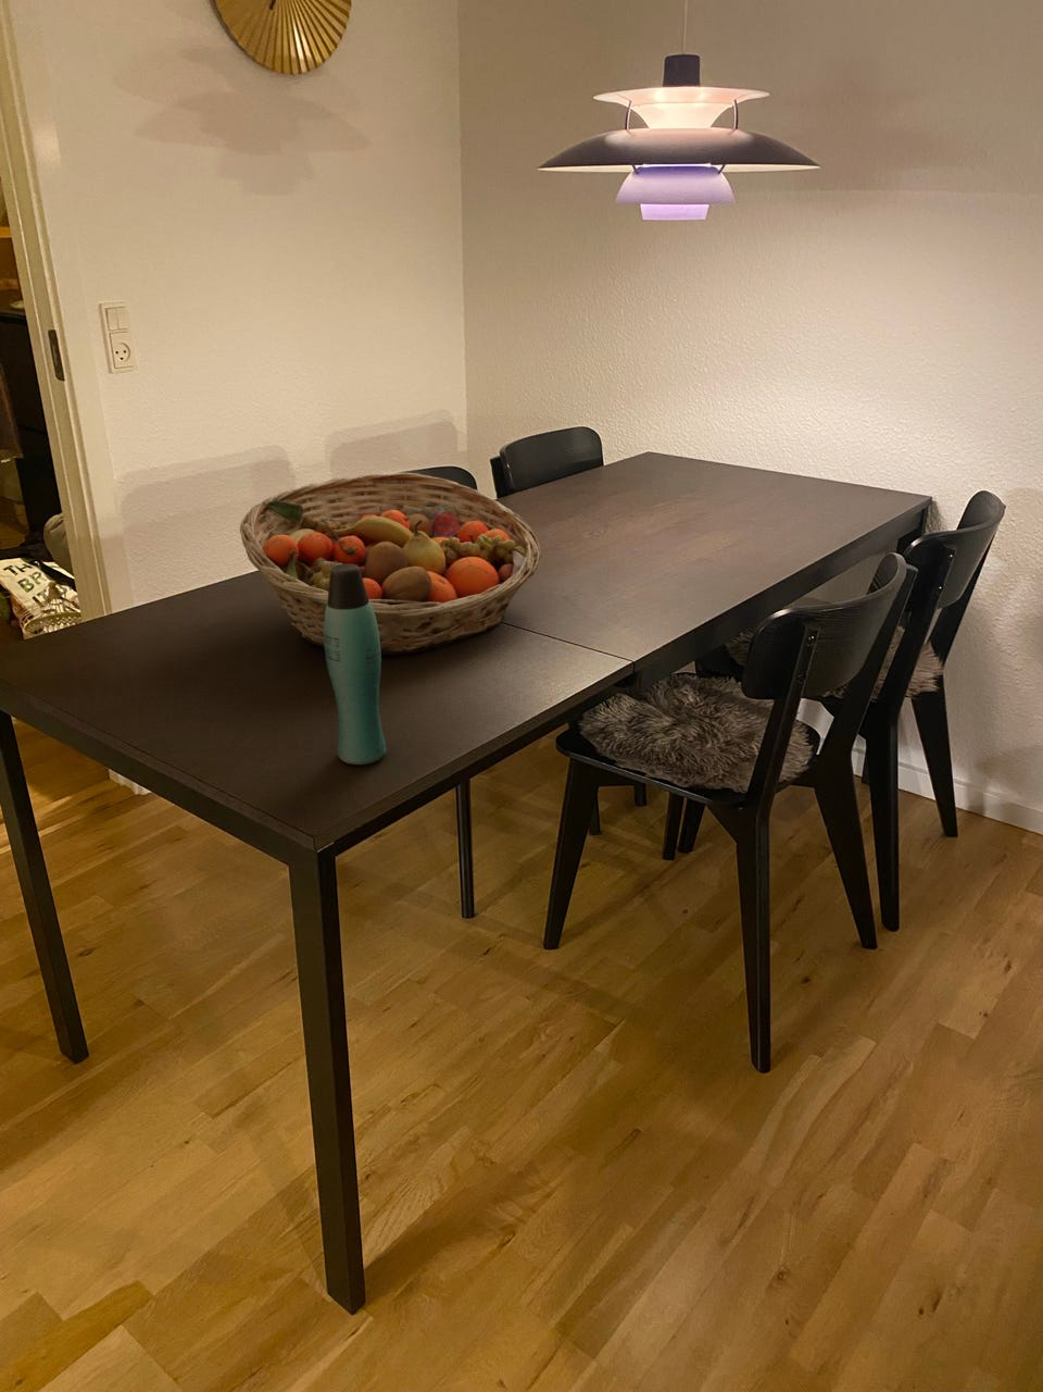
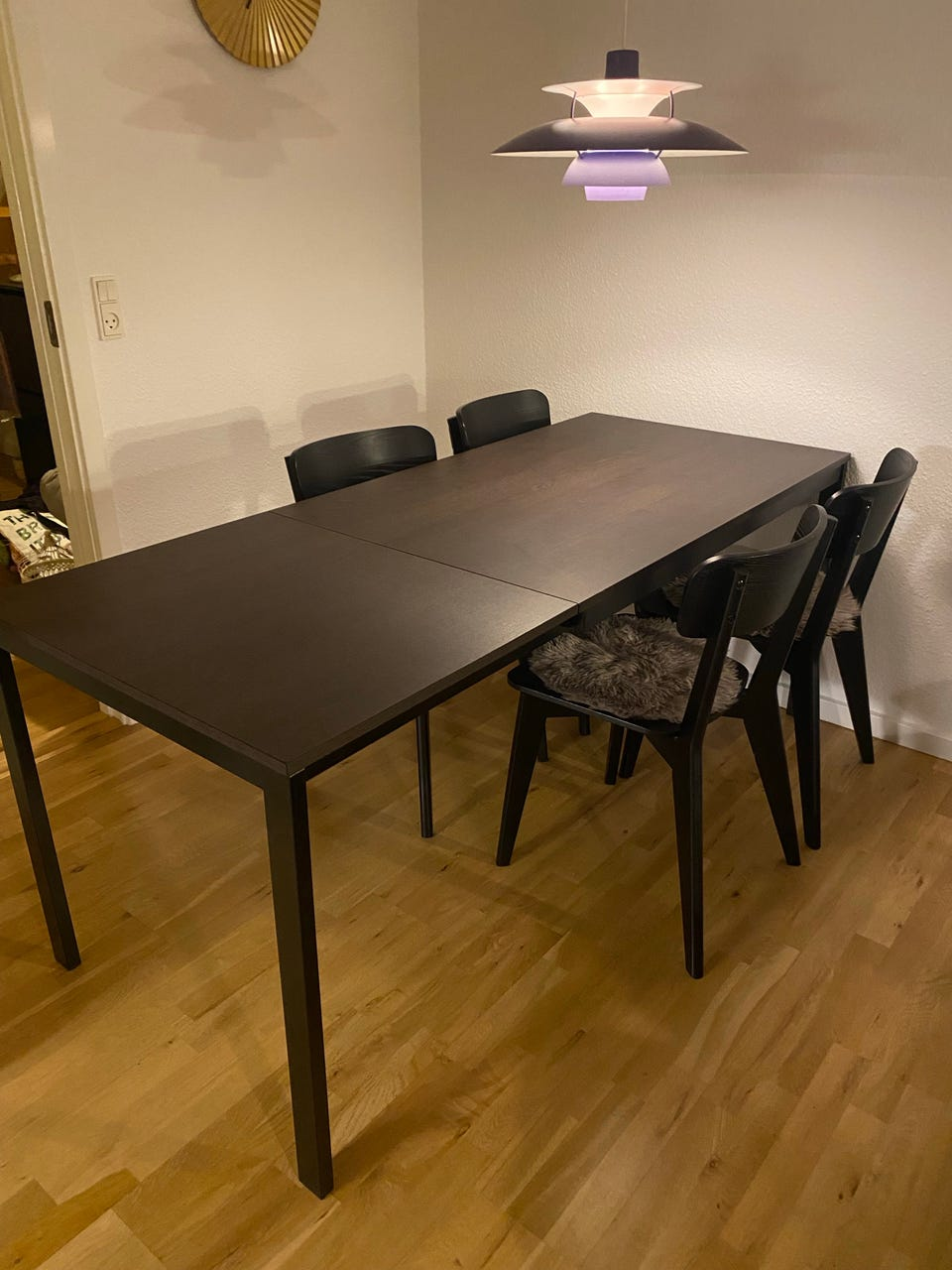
- bottle [324,563,388,766]
- fruit basket [239,471,542,655]
